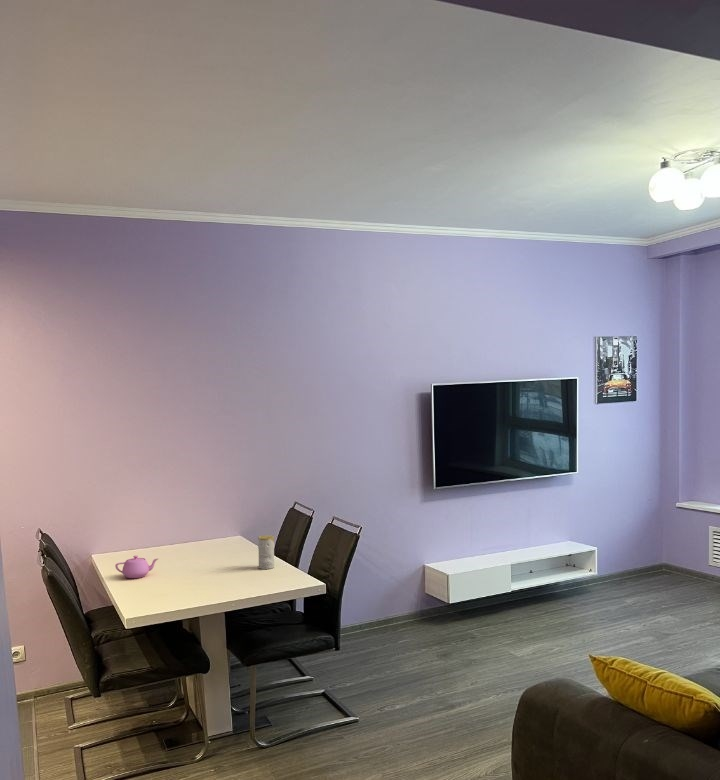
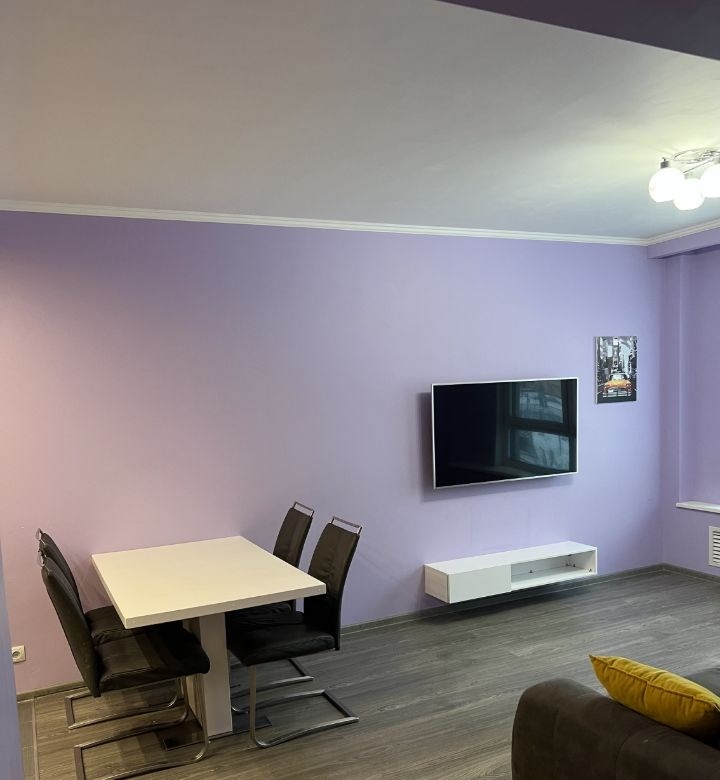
- candle [257,534,275,570]
- teapot [114,554,159,579]
